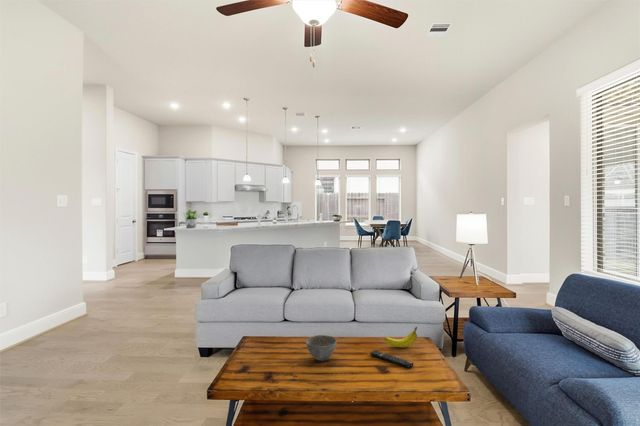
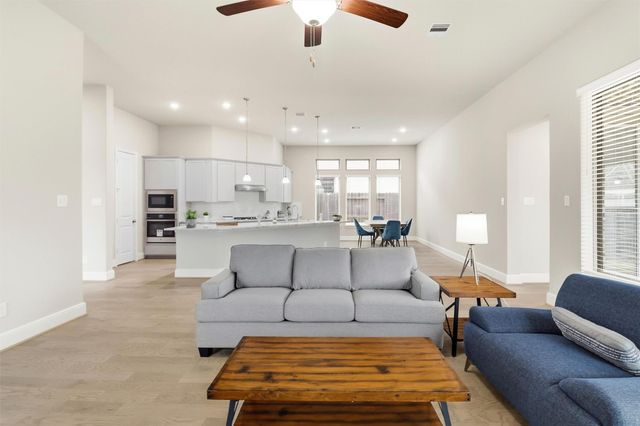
- fruit [384,326,418,348]
- bowl [305,334,338,362]
- remote control [369,350,415,369]
